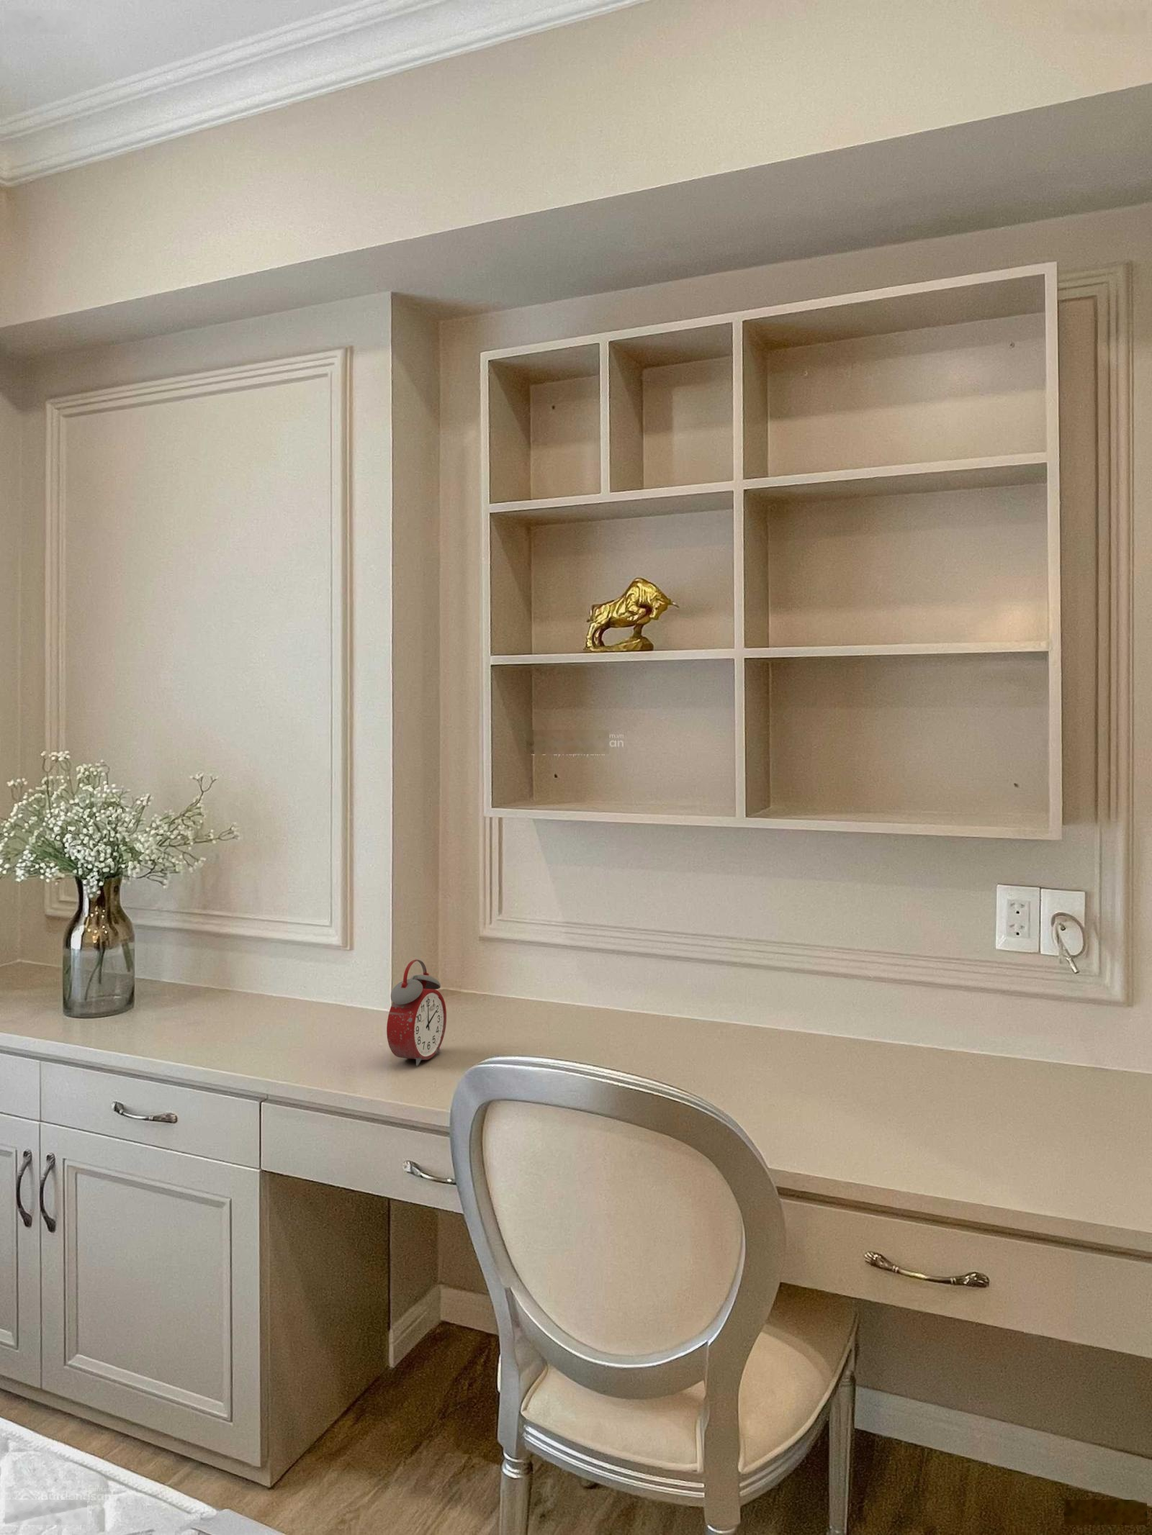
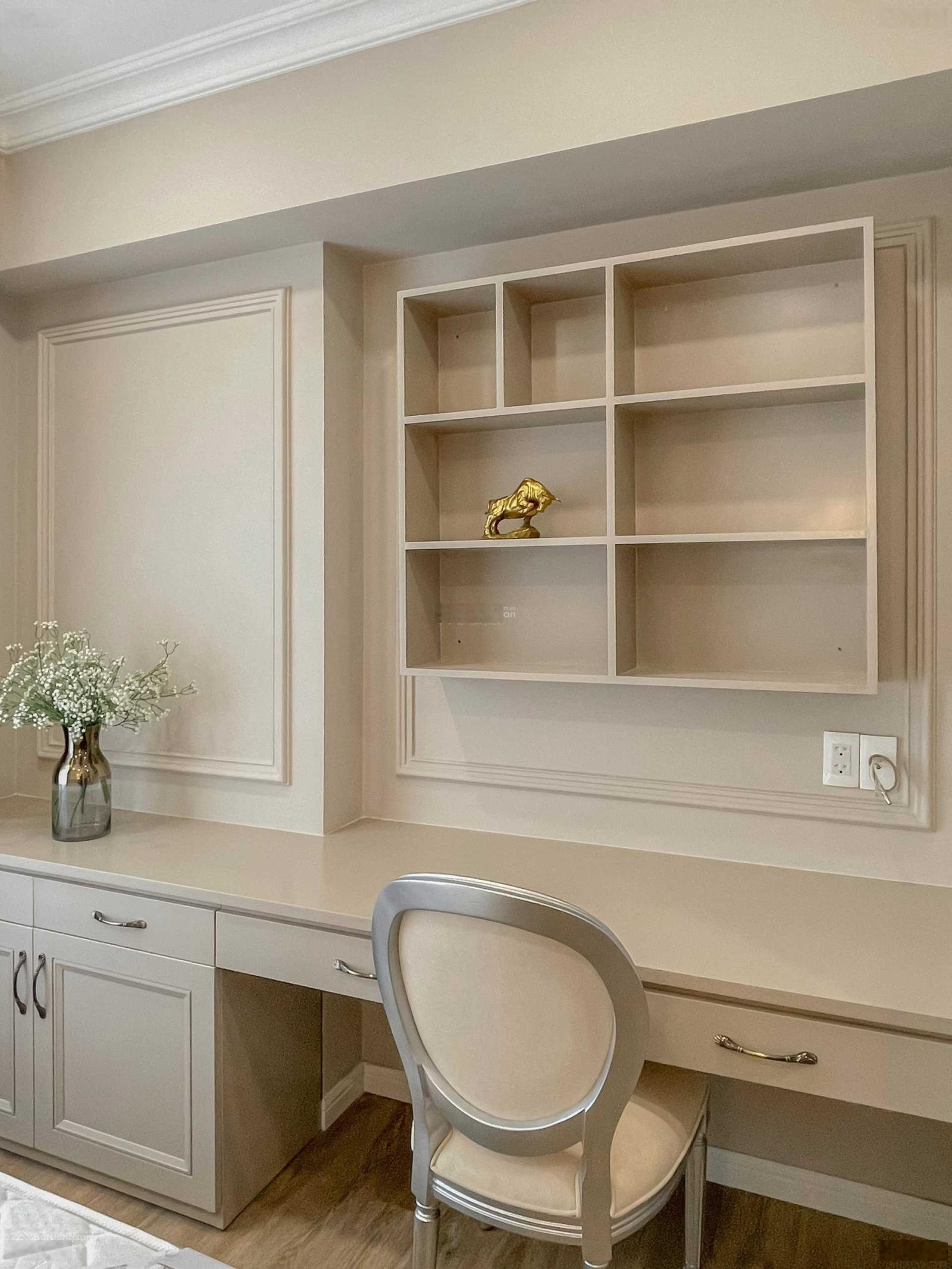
- alarm clock [386,958,447,1067]
